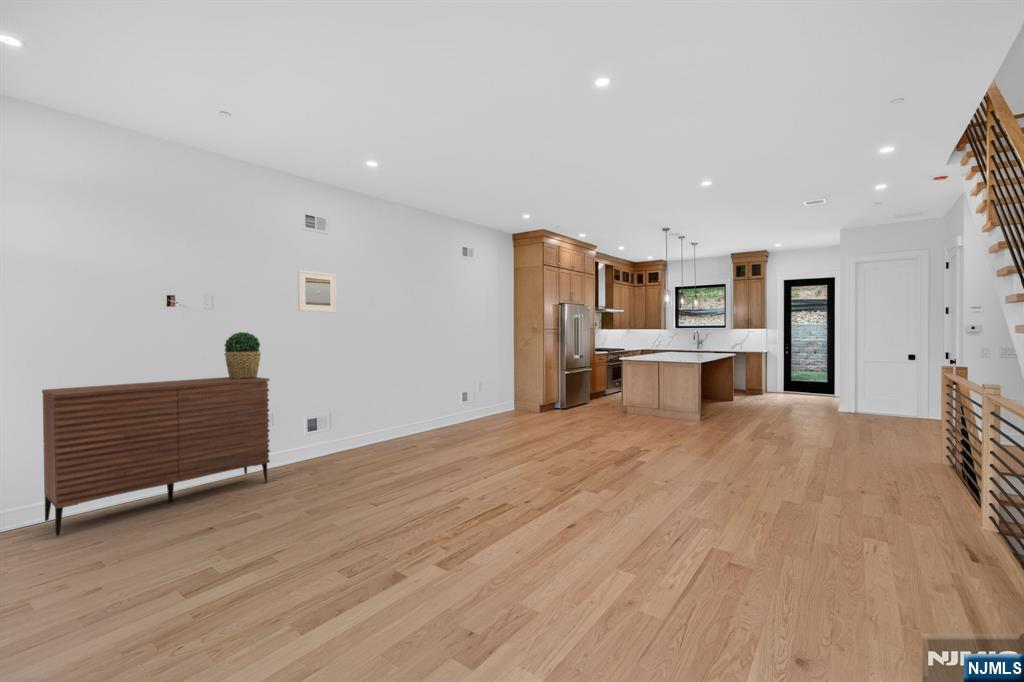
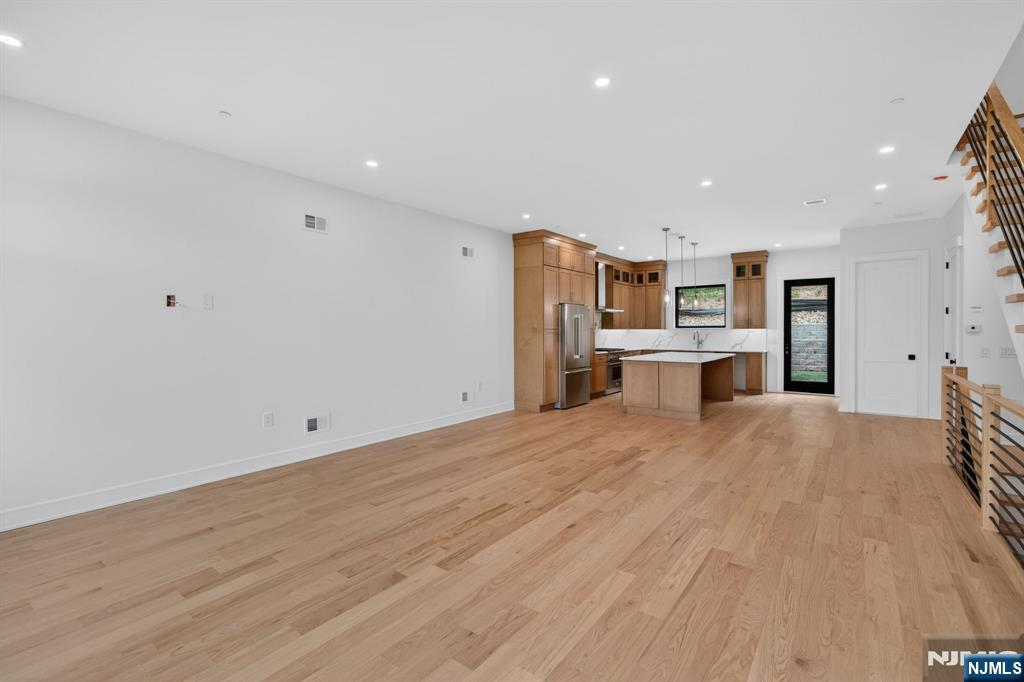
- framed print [297,269,338,313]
- sideboard [41,376,271,537]
- potted plant [223,331,262,379]
